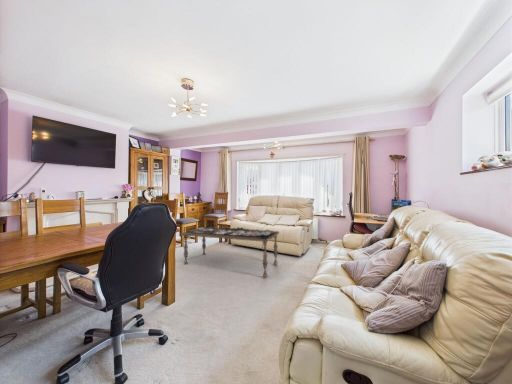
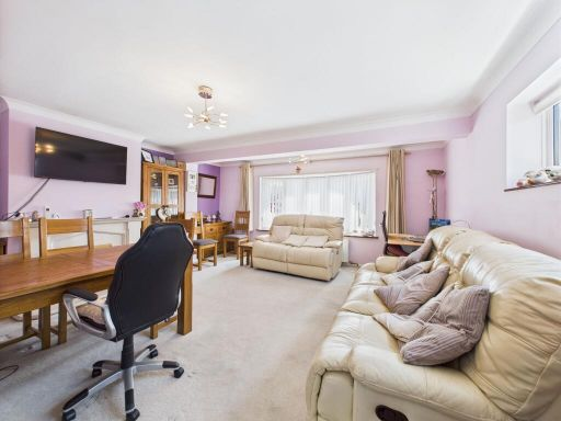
- coffee table [179,226,280,278]
